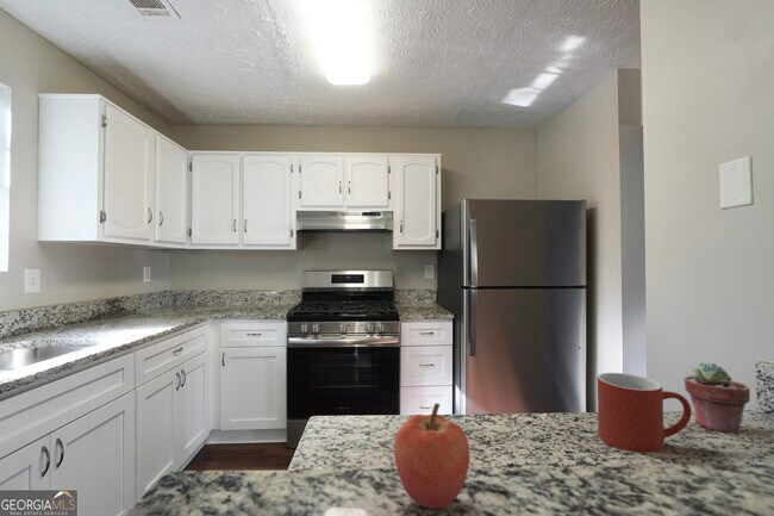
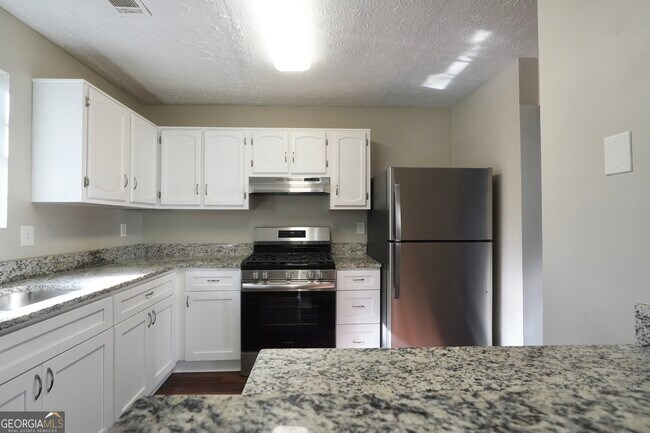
- apple [393,403,470,511]
- potted succulent [682,361,751,434]
- mug [597,372,693,453]
